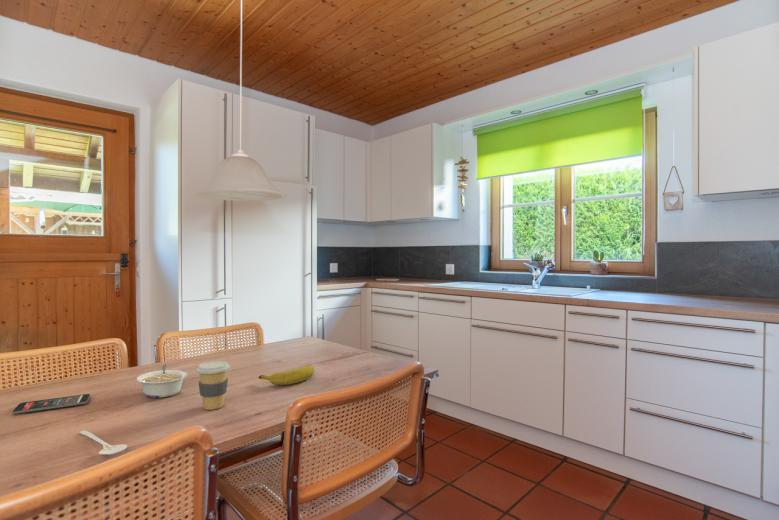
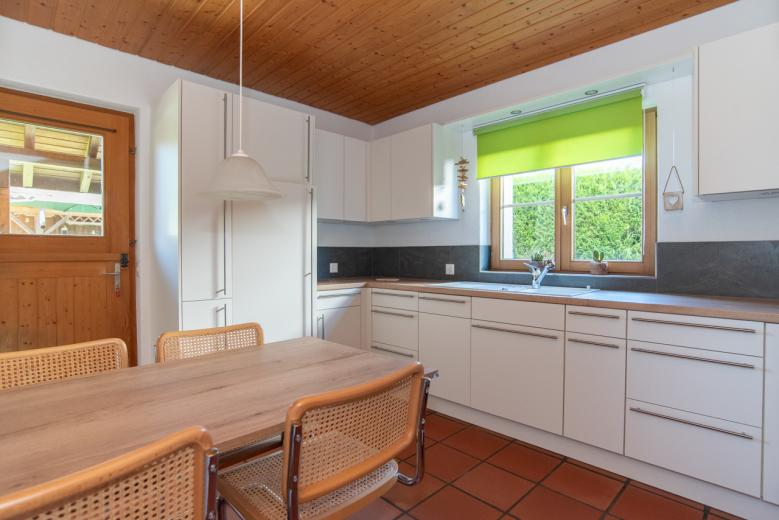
- stirrer [78,429,128,456]
- banana [258,364,316,386]
- coffee cup [195,360,231,411]
- smartphone [11,393,91,415]
- legume [136,363,188,399]
